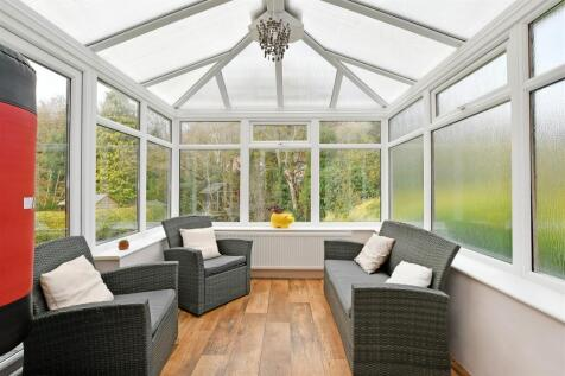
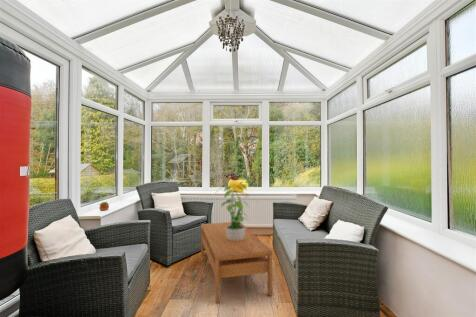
+ coffee table [200,221,274,304]
+ potted plant [214,183,250,241]
